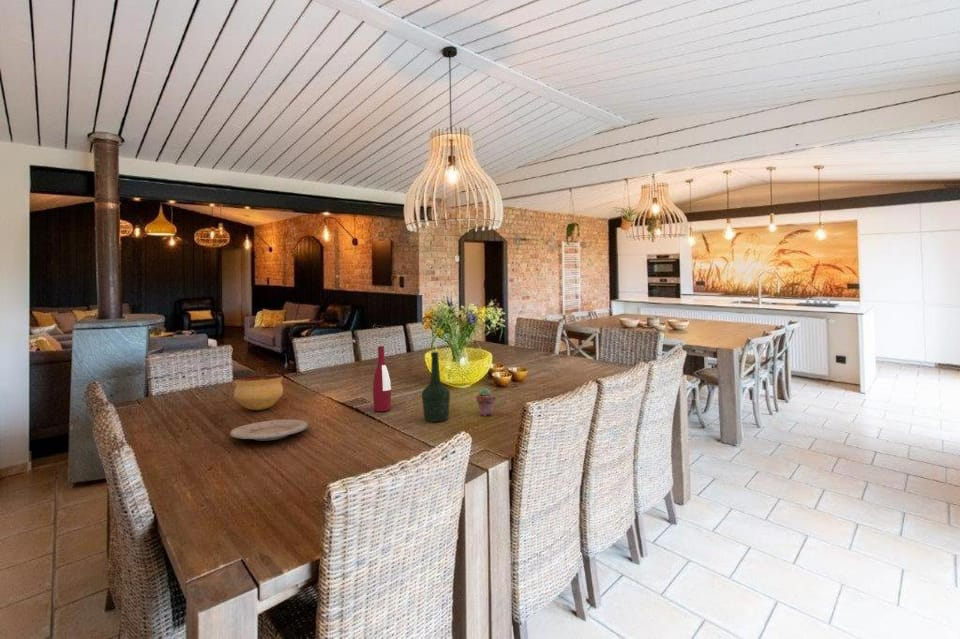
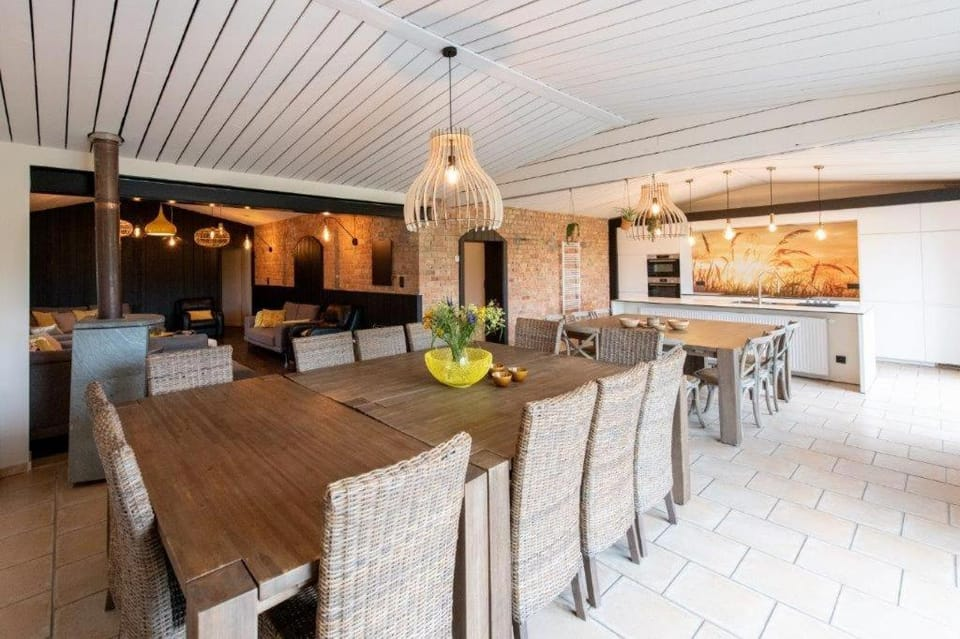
- bowl [233,375,284,411]
- plate [229,419,309,442]
- bottle [421,350,451,423]
- alcohol [372,345,392,412]
- potted succulent [475,387,497,416]
